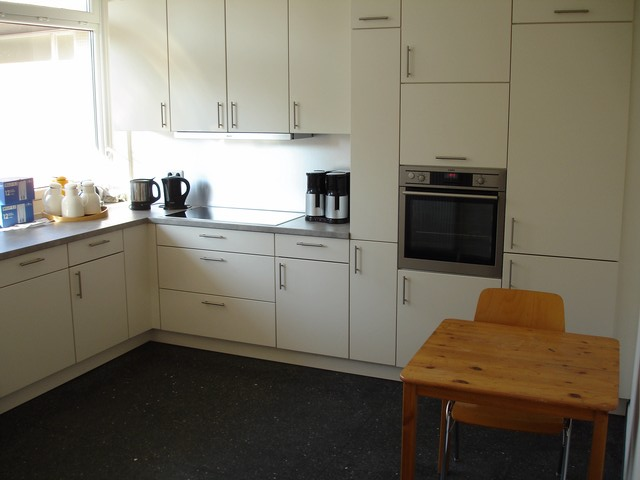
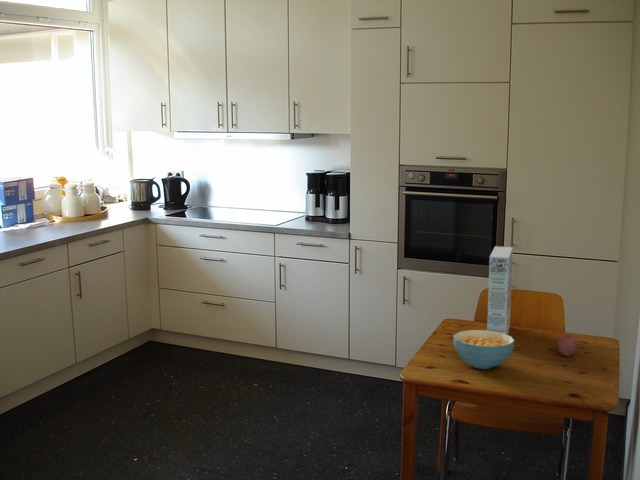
+ cereal box [486,245,514,335]
+ fruit [557,332,578,357]
+ cereal bowl [452,329,516,370]
